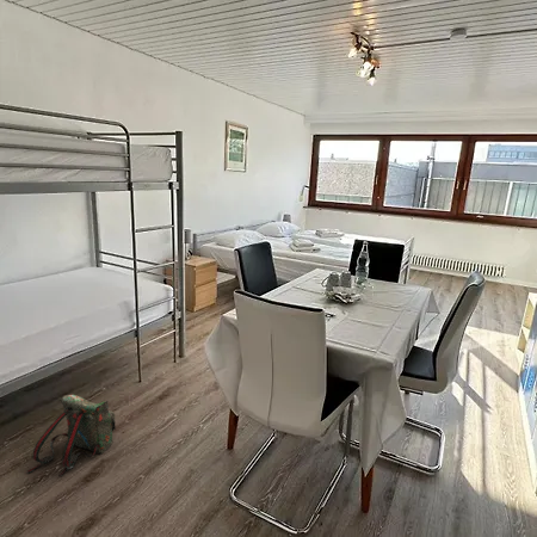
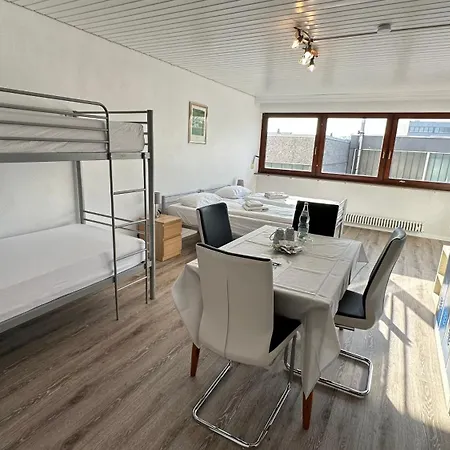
- backpack [25,394,117,477]
